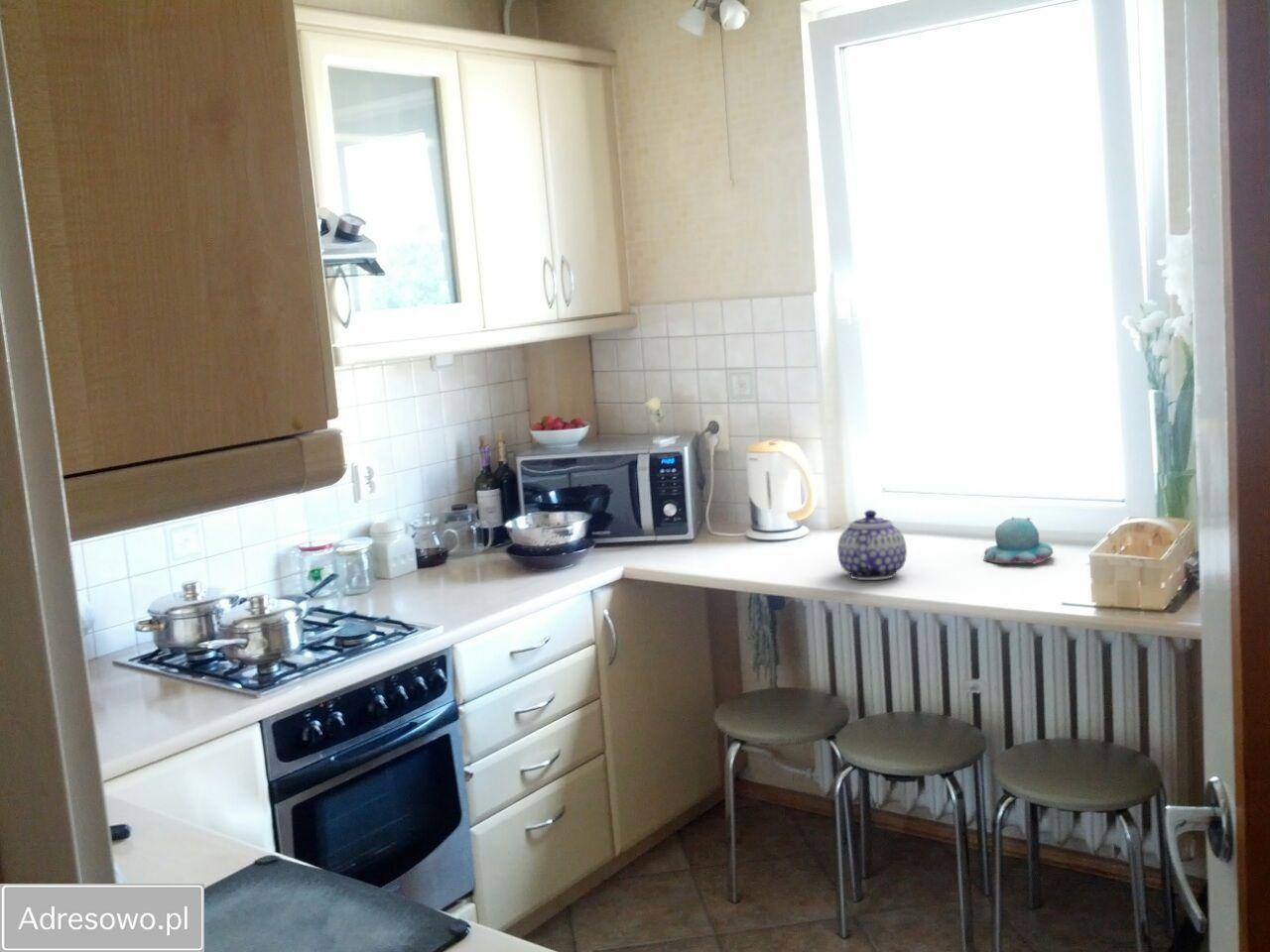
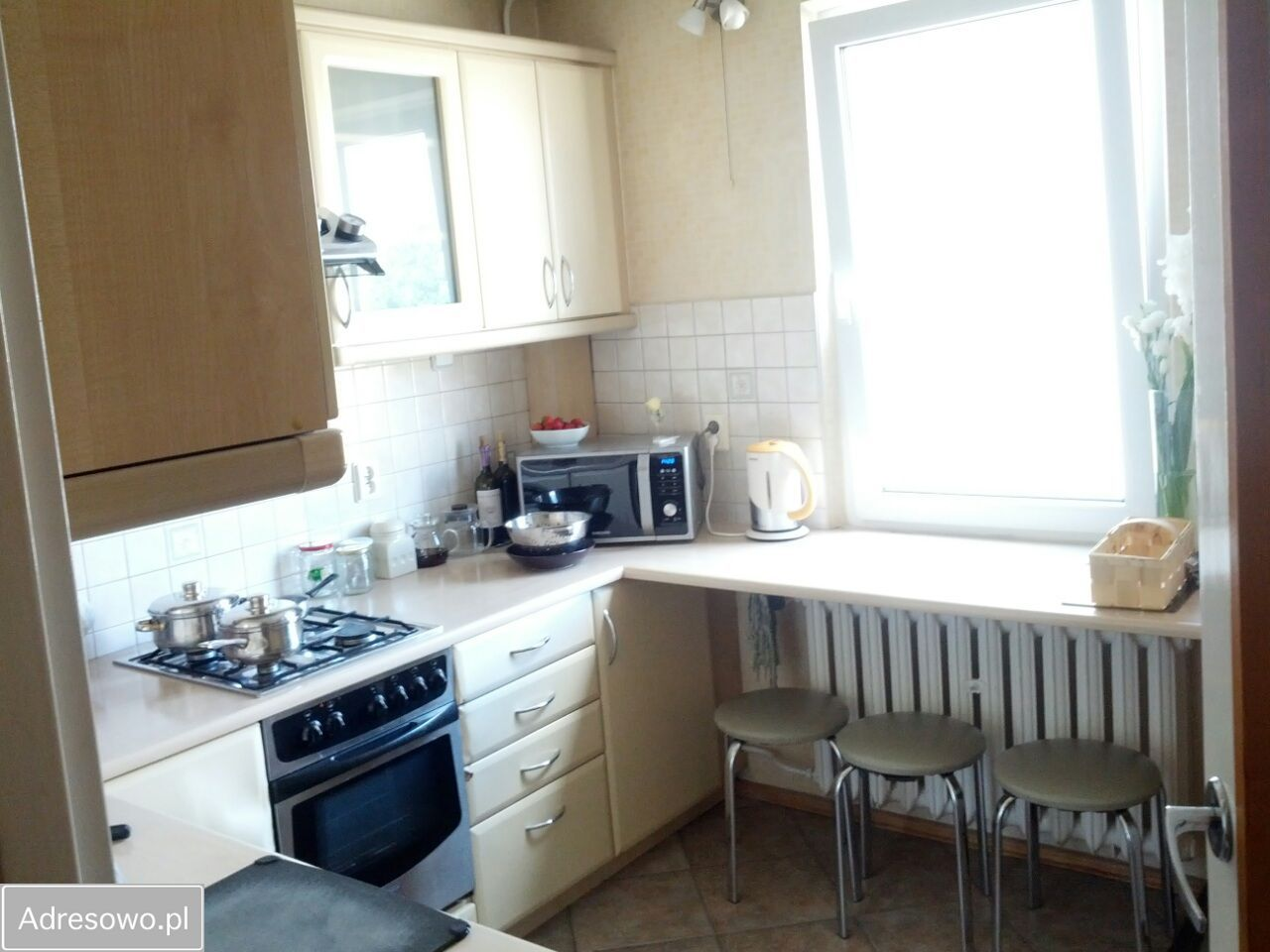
- teapot [836,509,908,581]
- candle [982,516,1054,564]
